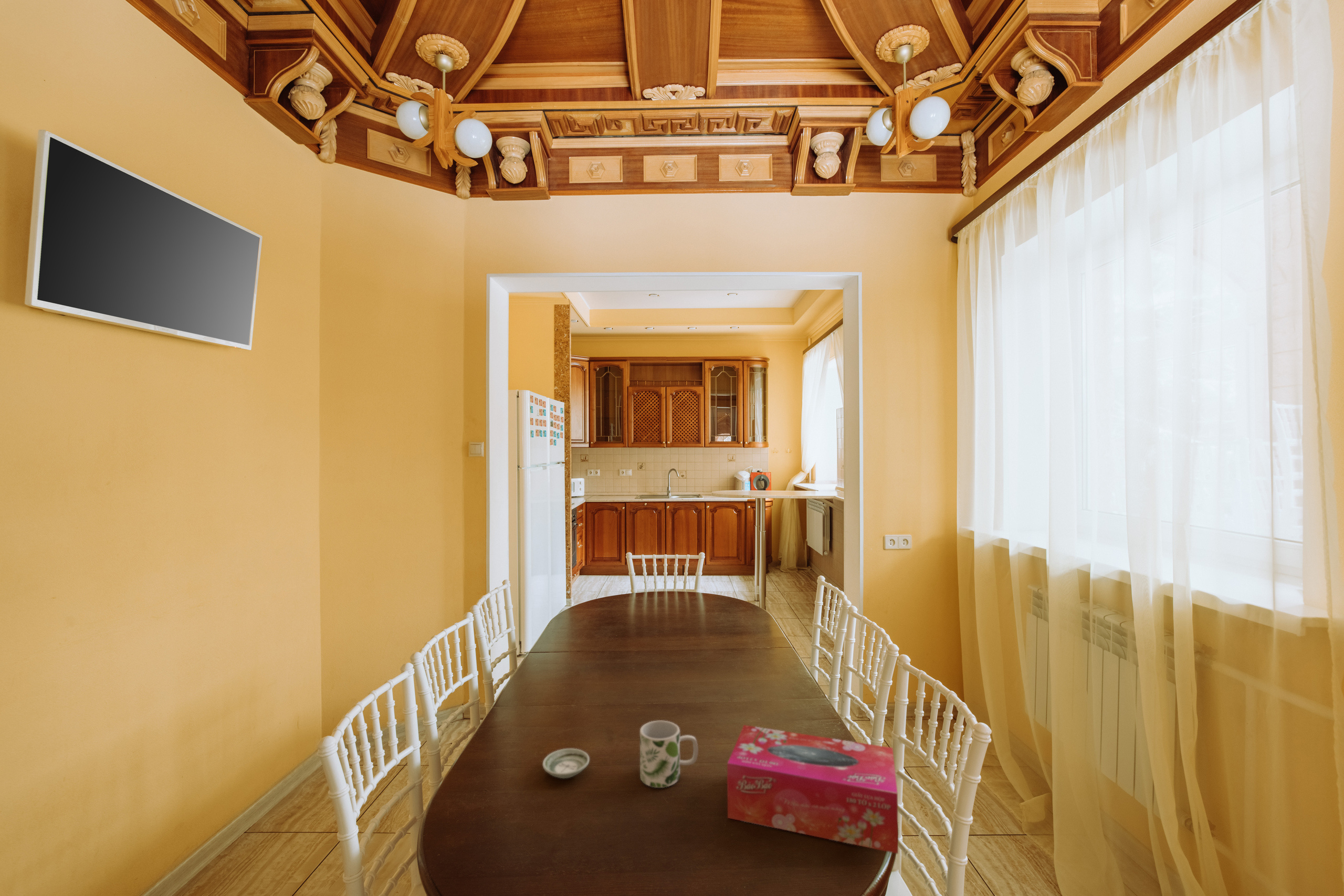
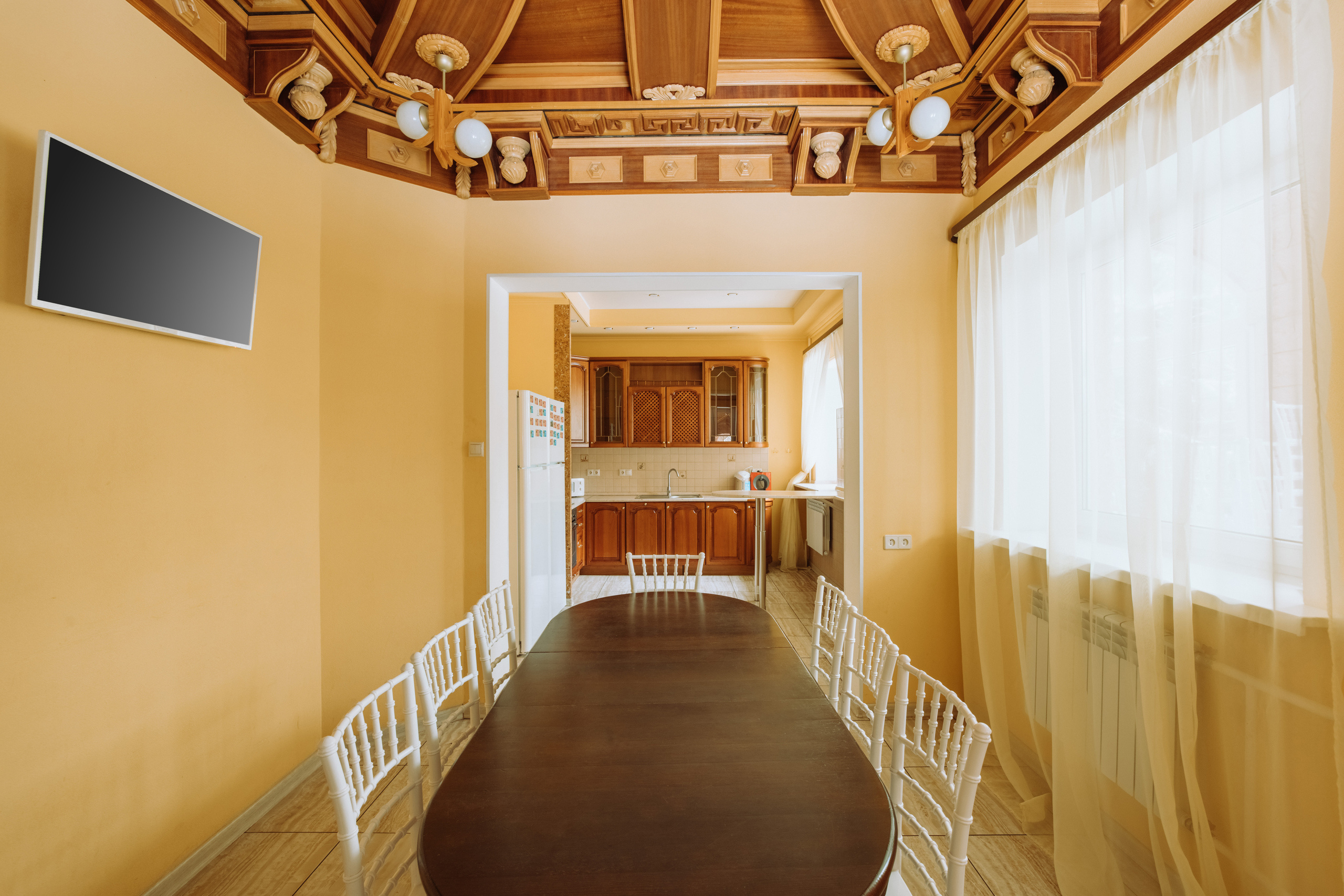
- tissue box [727,724,899,855]
- saucer [542,748,590,779]
- mug [639,720,698,788]
